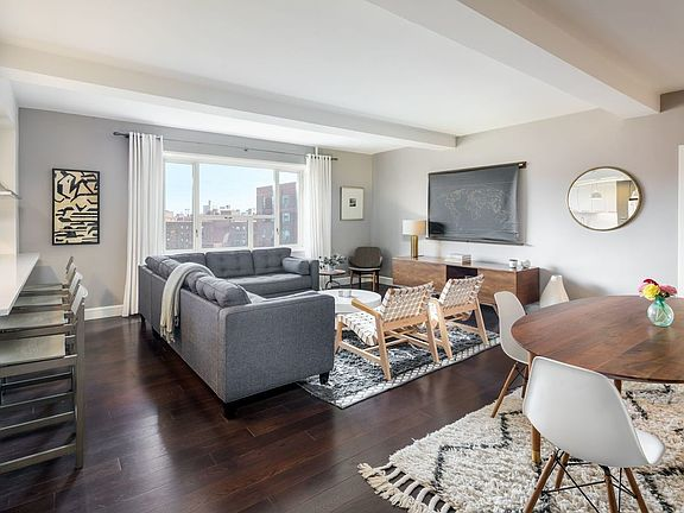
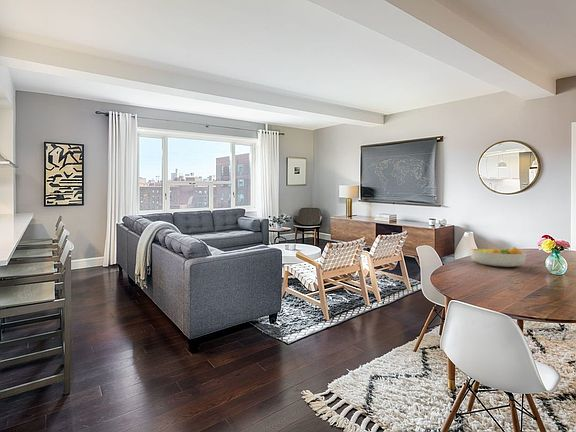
+ fruit bowl [469,246,527,268]
